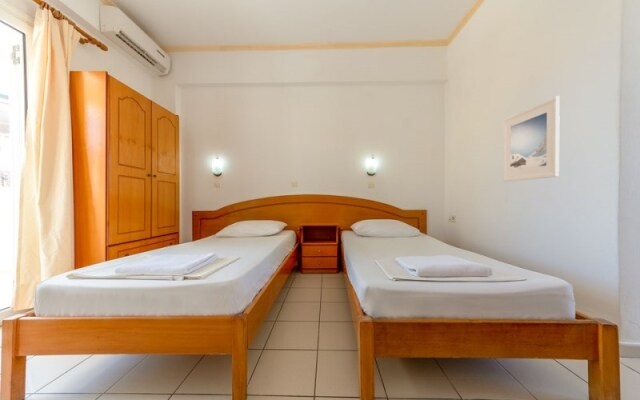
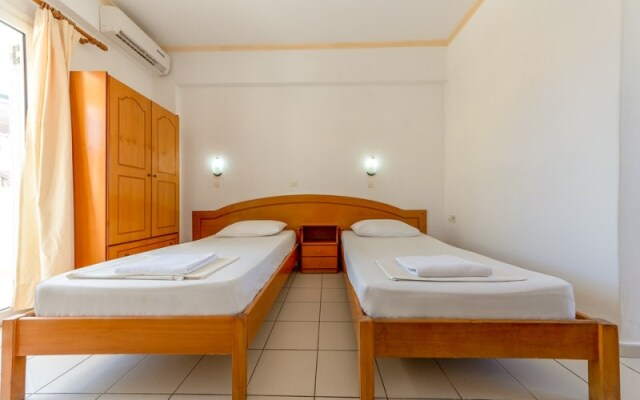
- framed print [502,95,561,183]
